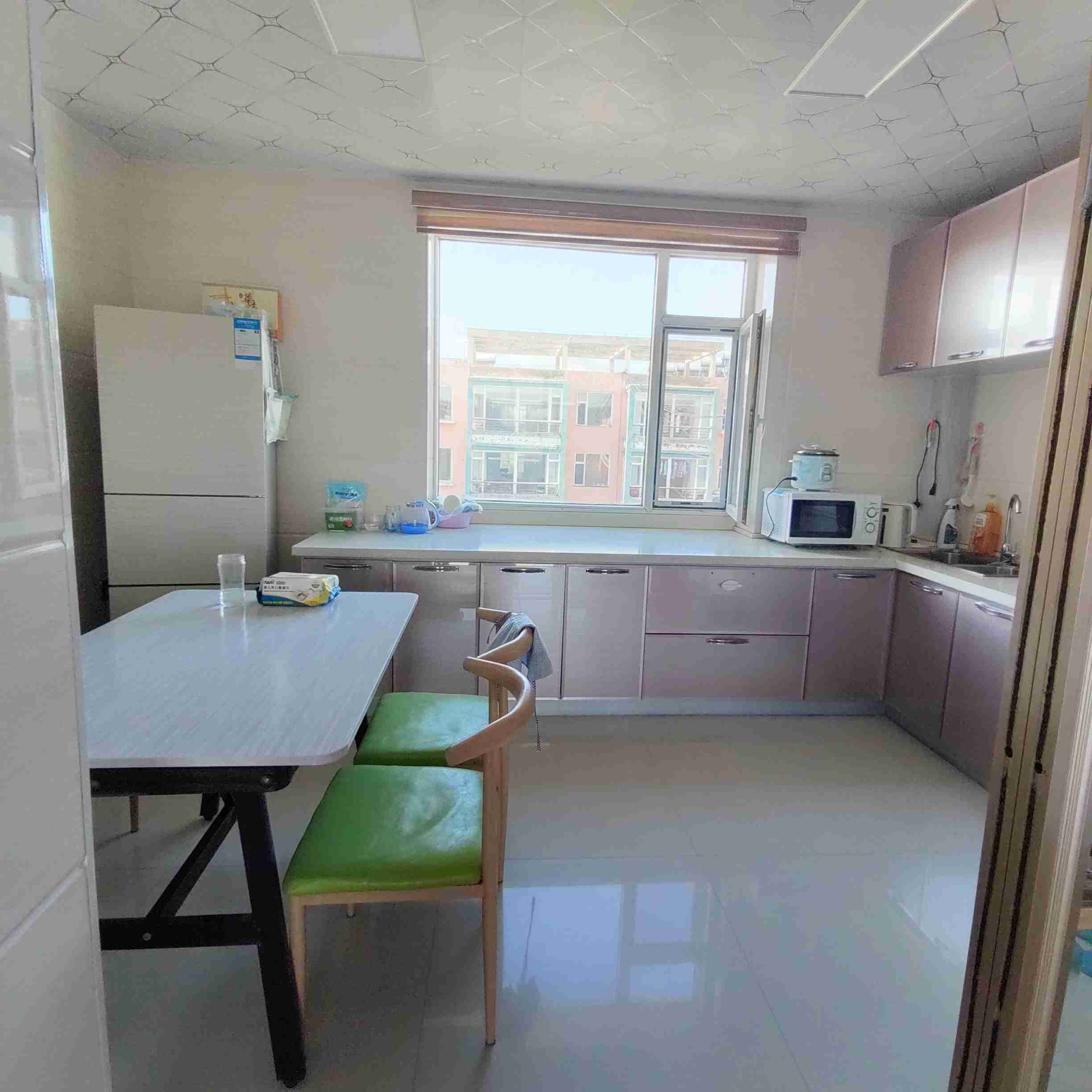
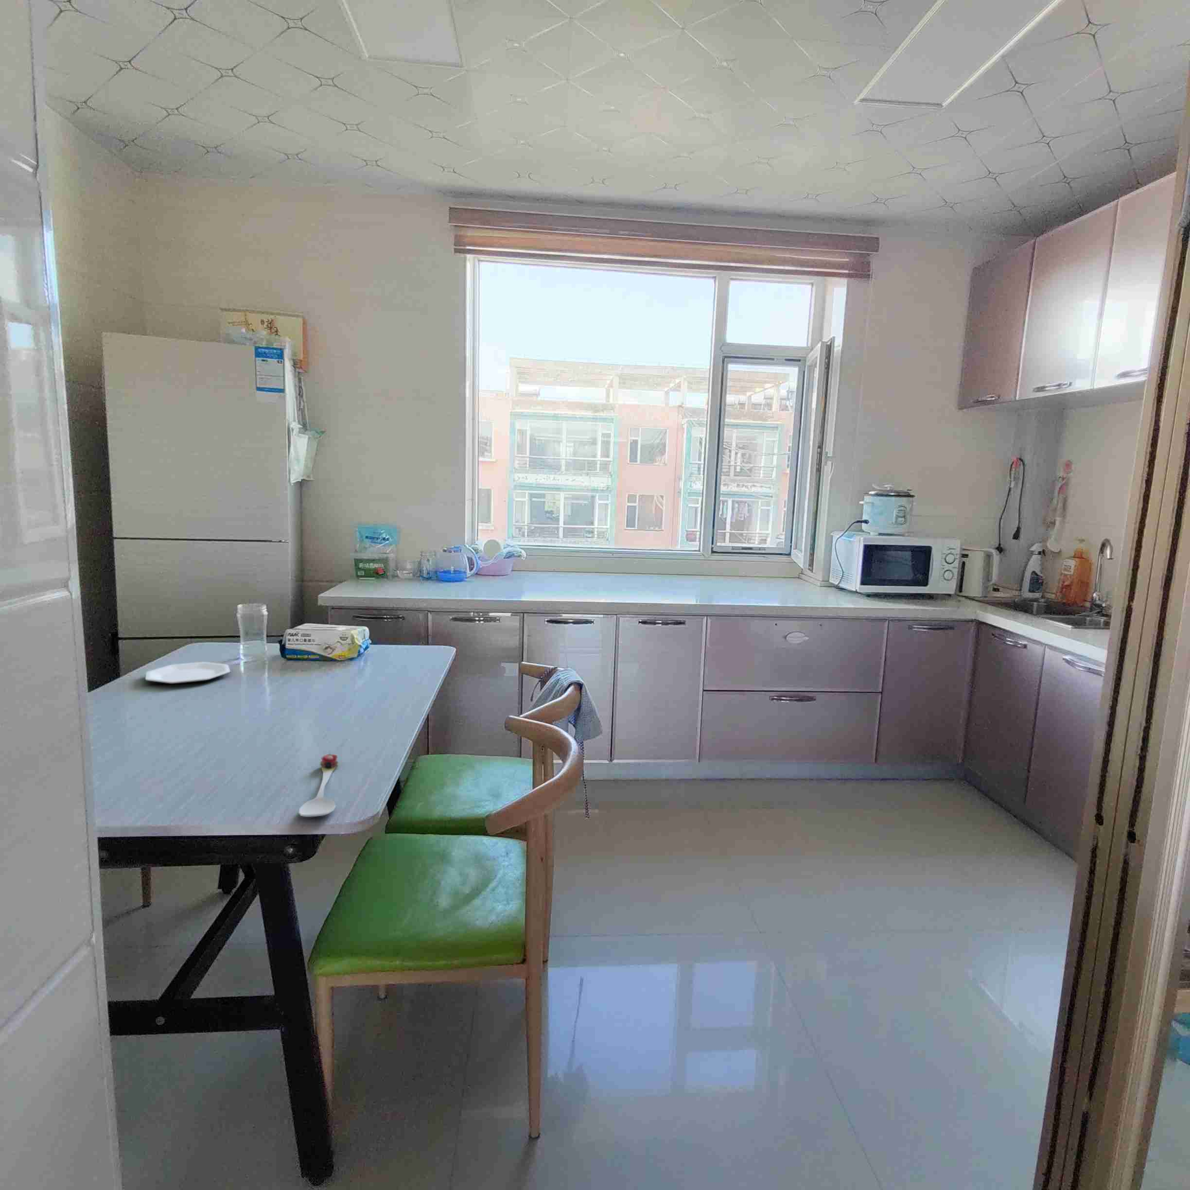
+ plate [145,661,230,684]
+ spoon [298,753,339,817]
